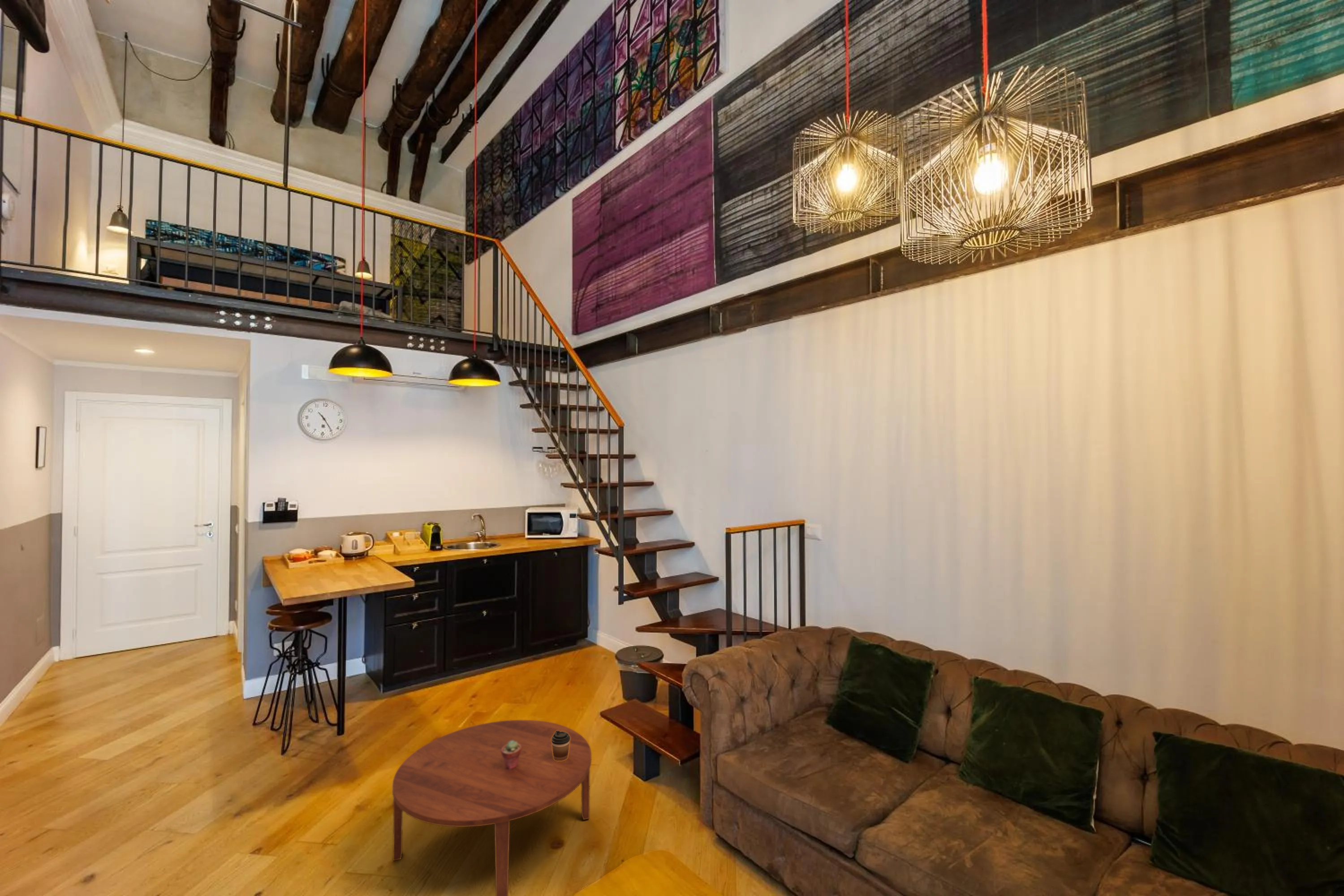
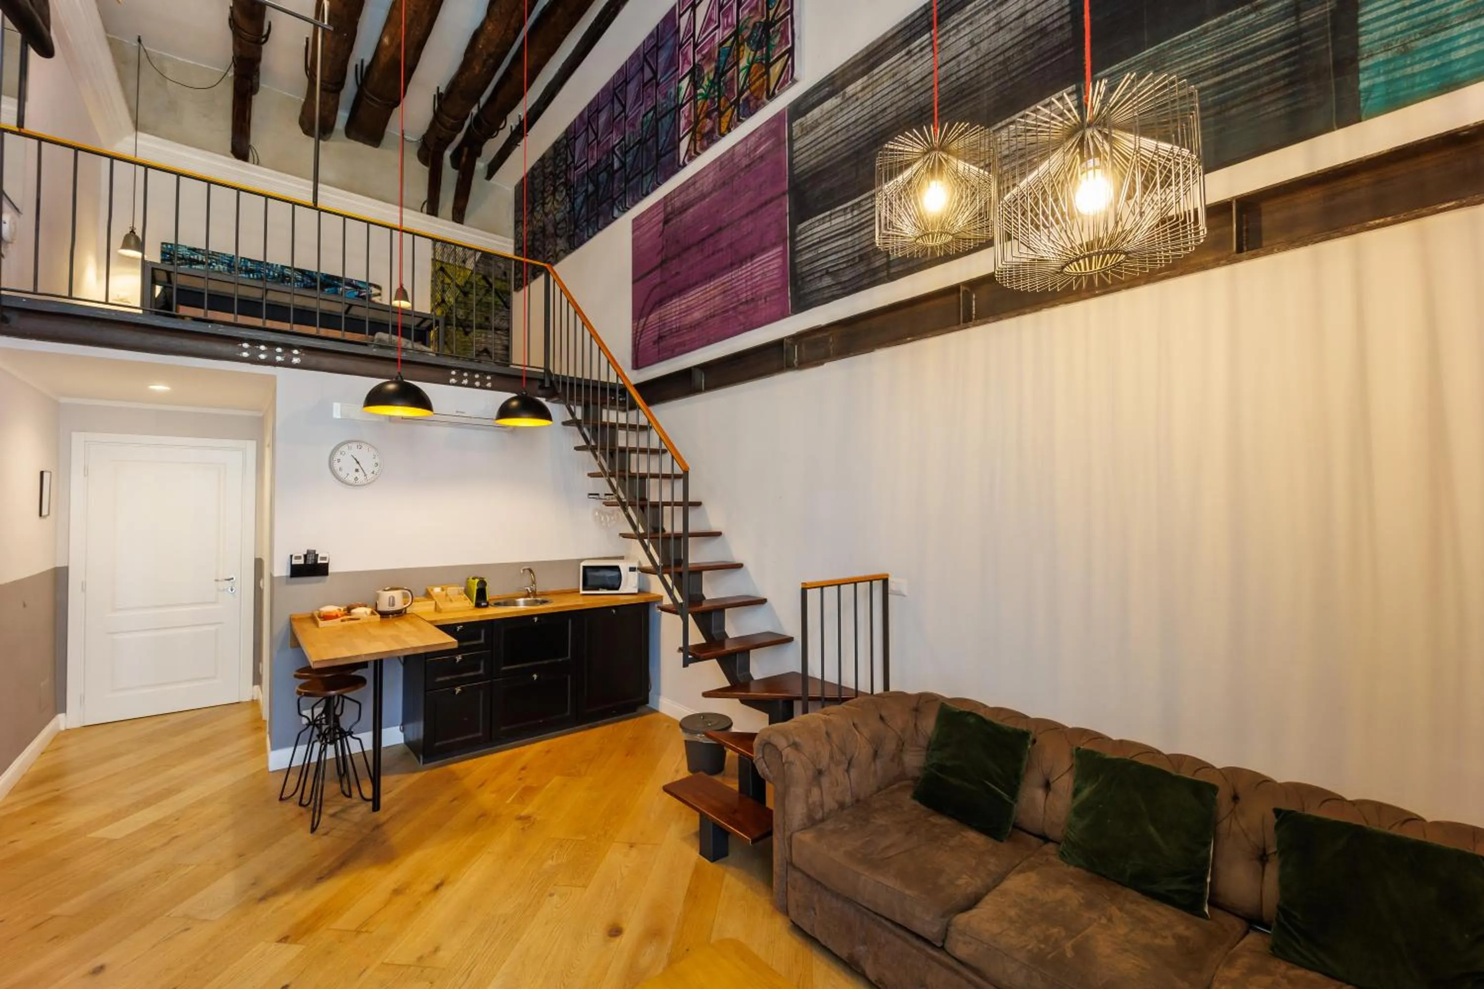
- potted succulent [501,741,521,770]
- coffee cup [551,730,570,761]
- coffee table [392,719,592,896]
